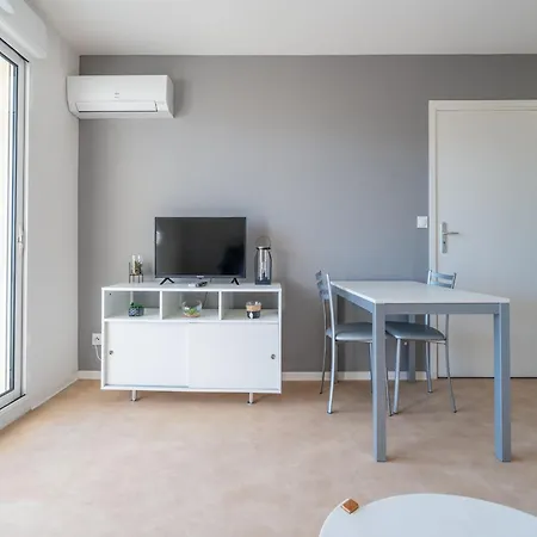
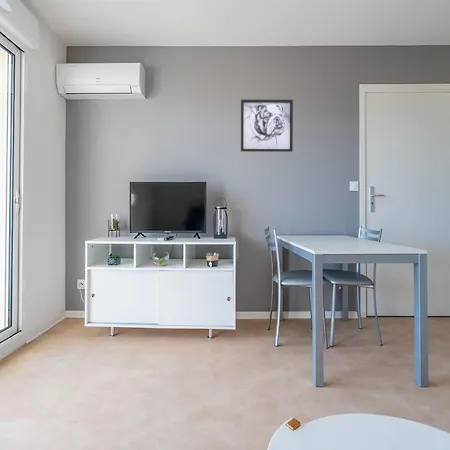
+ wall art [240,99,294,153]
